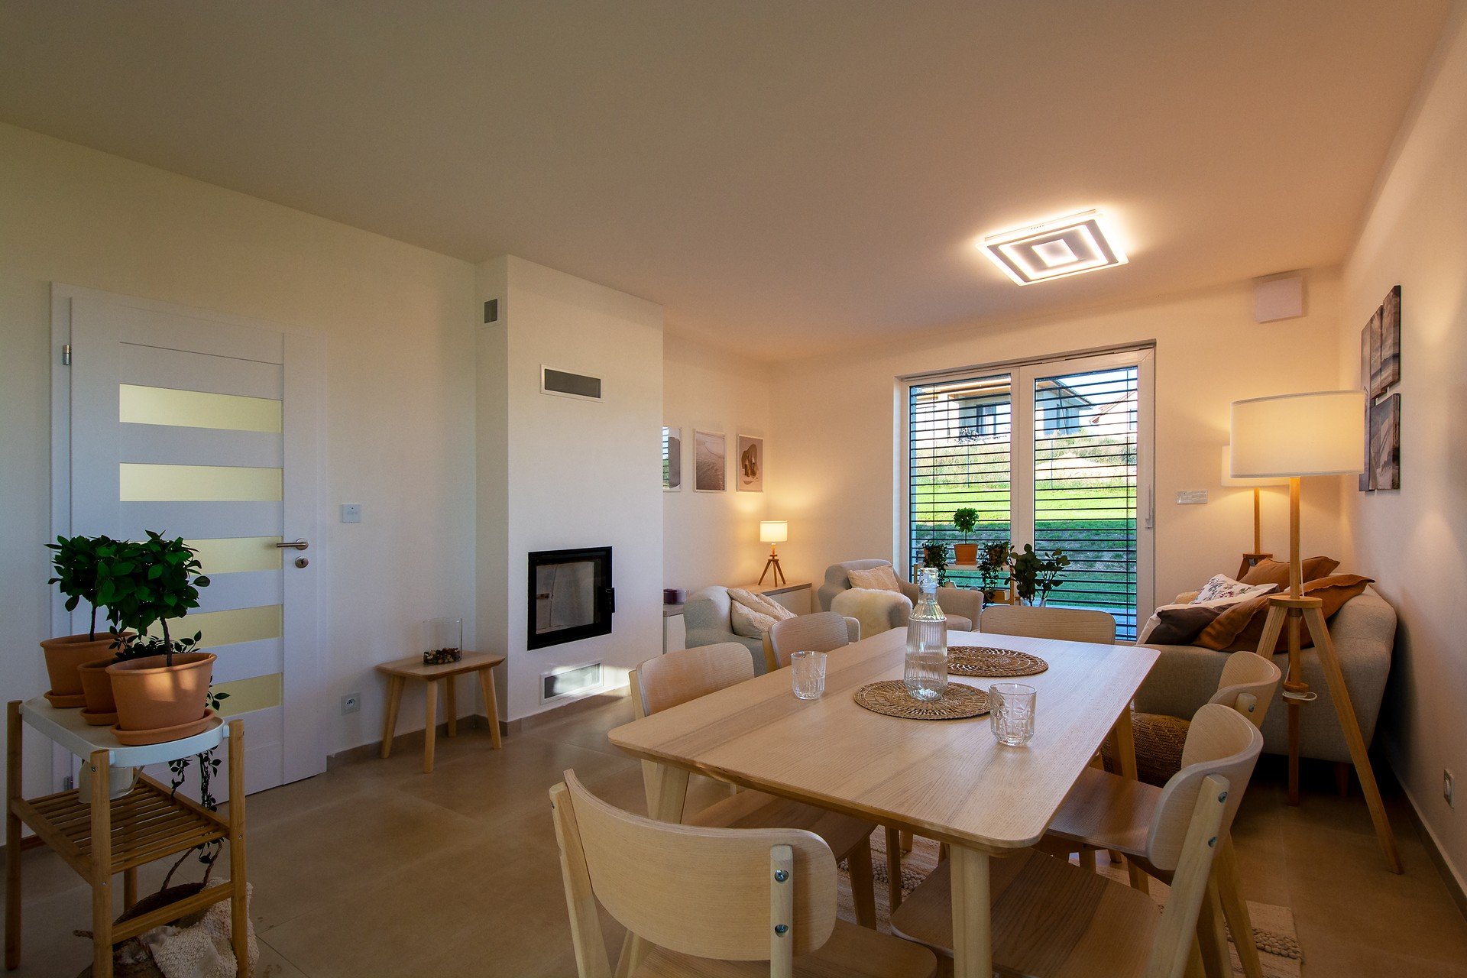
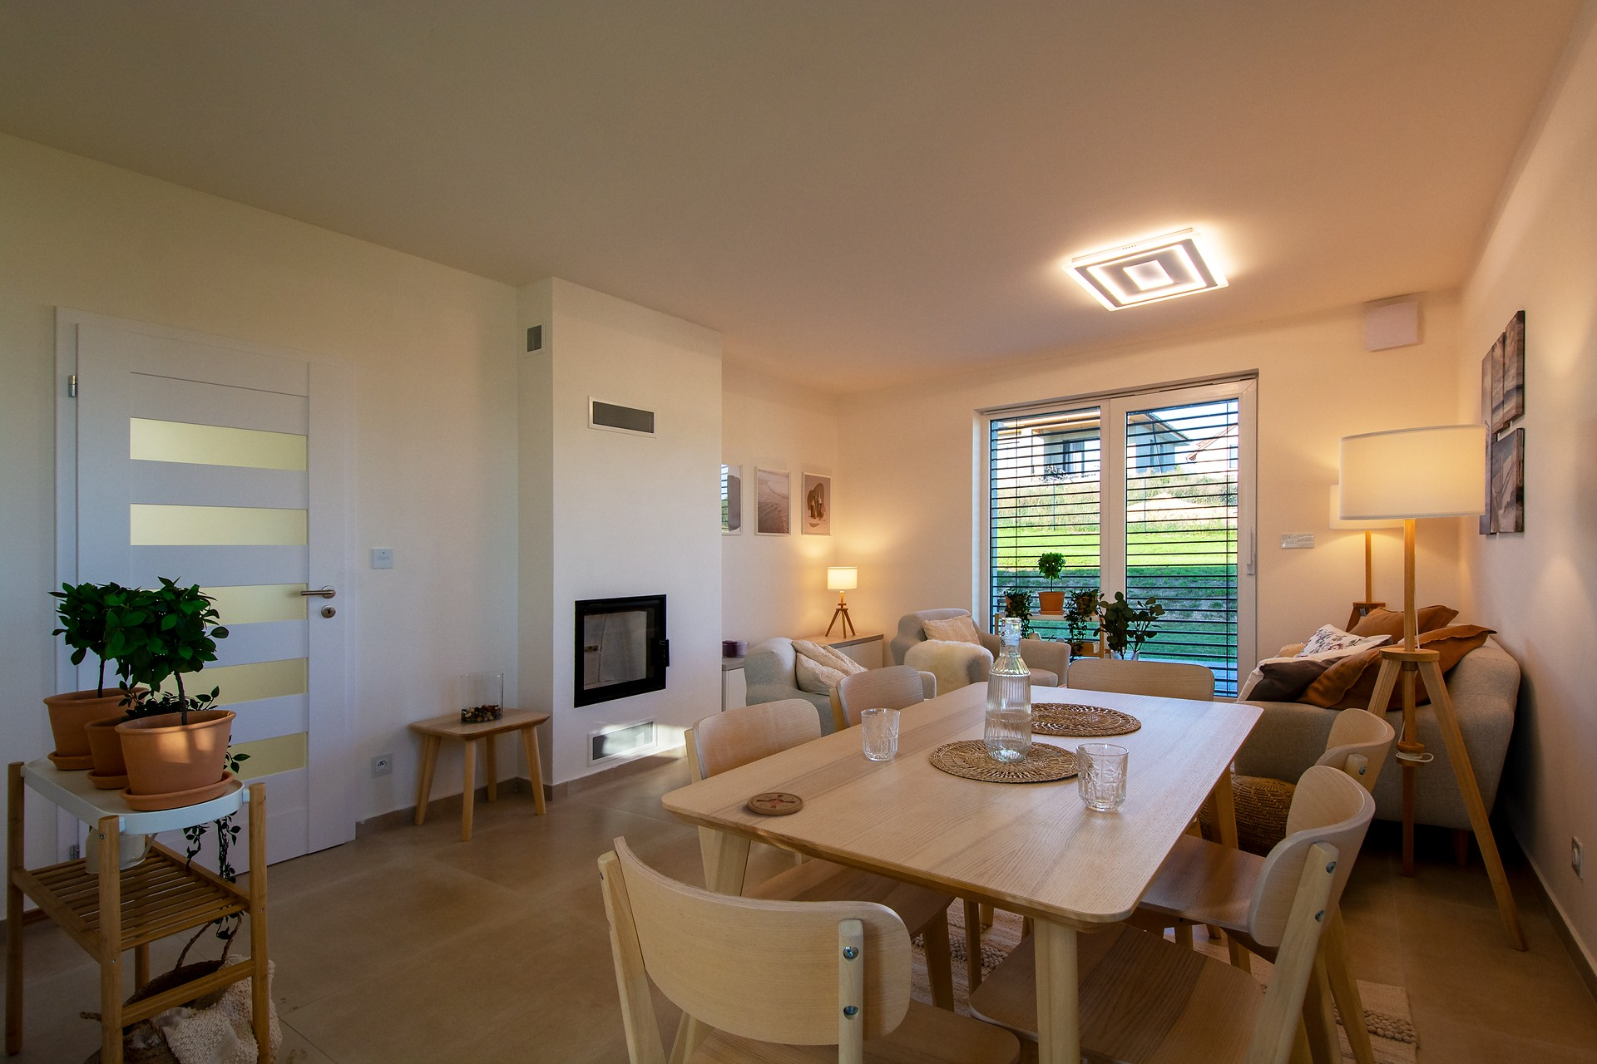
+ coaster [747,791,804,816]
